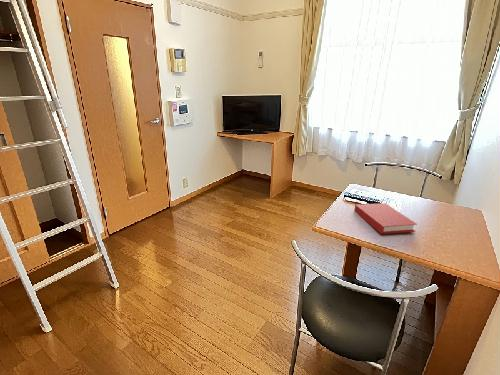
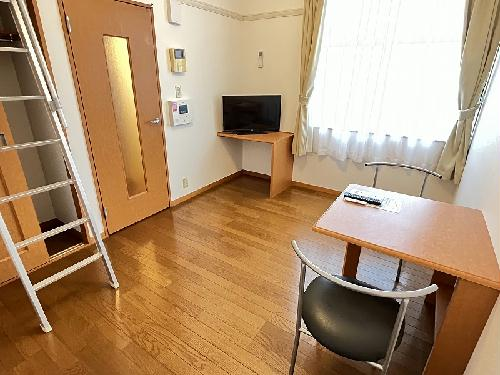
- book [353,202,418,235]
